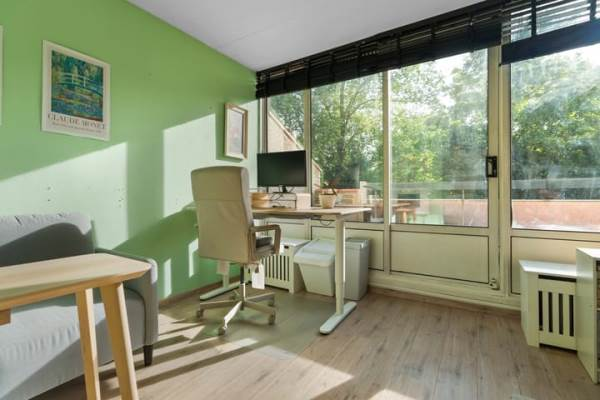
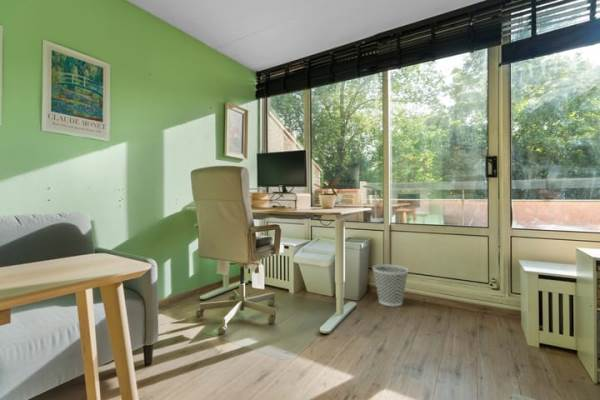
+ wastebasket [372,263,410,307]
